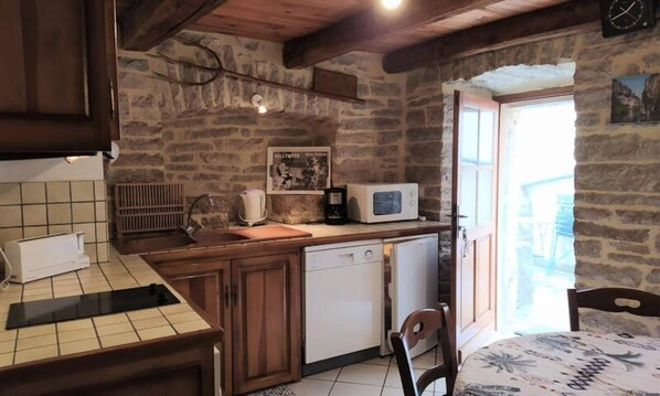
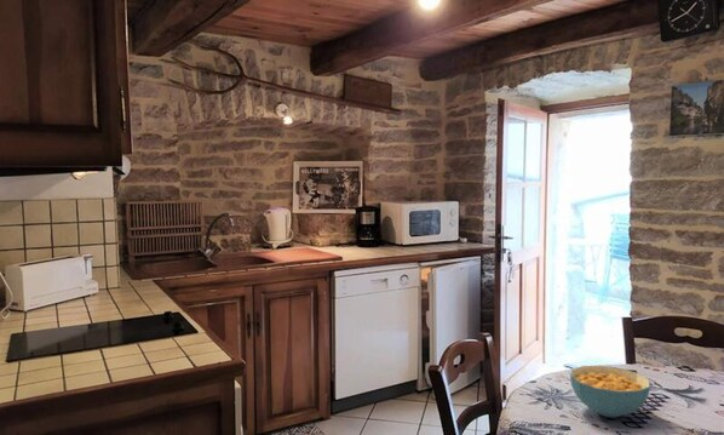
+ cereal bowl [569,365,651,418]
